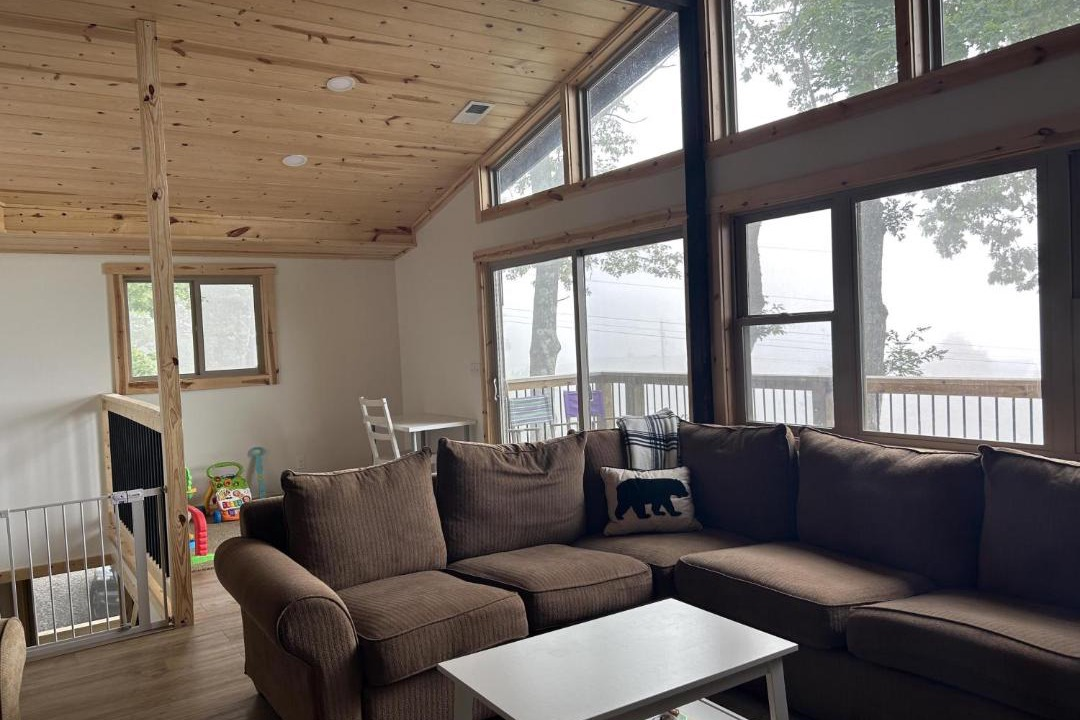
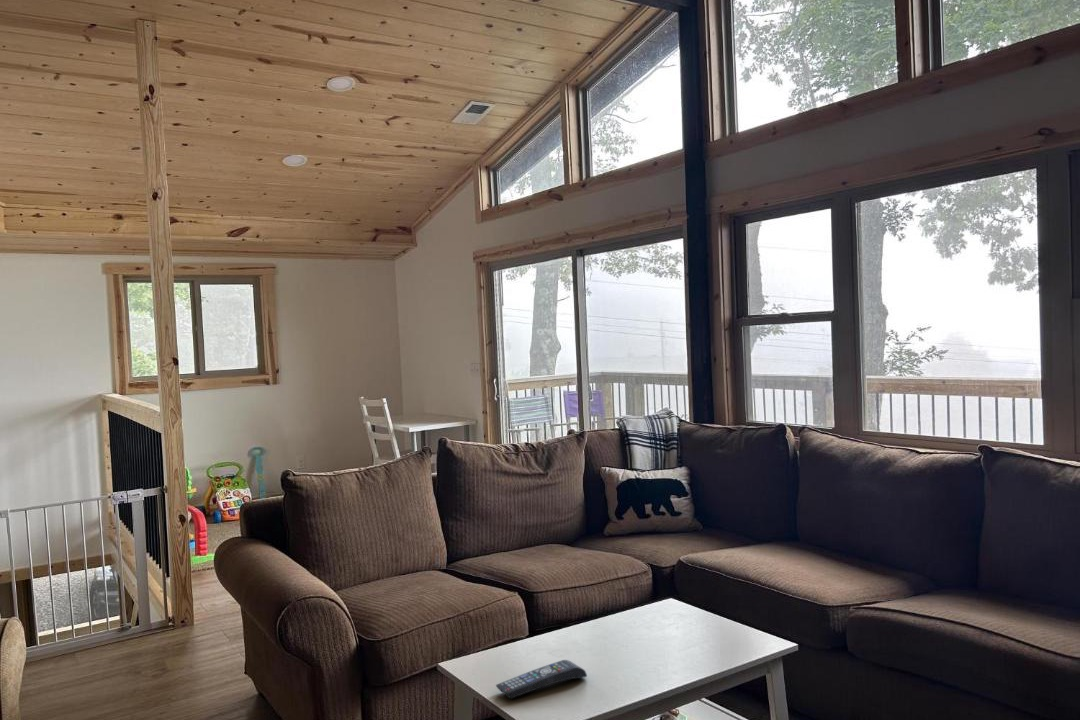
+ remote control [495,659,588,700]
